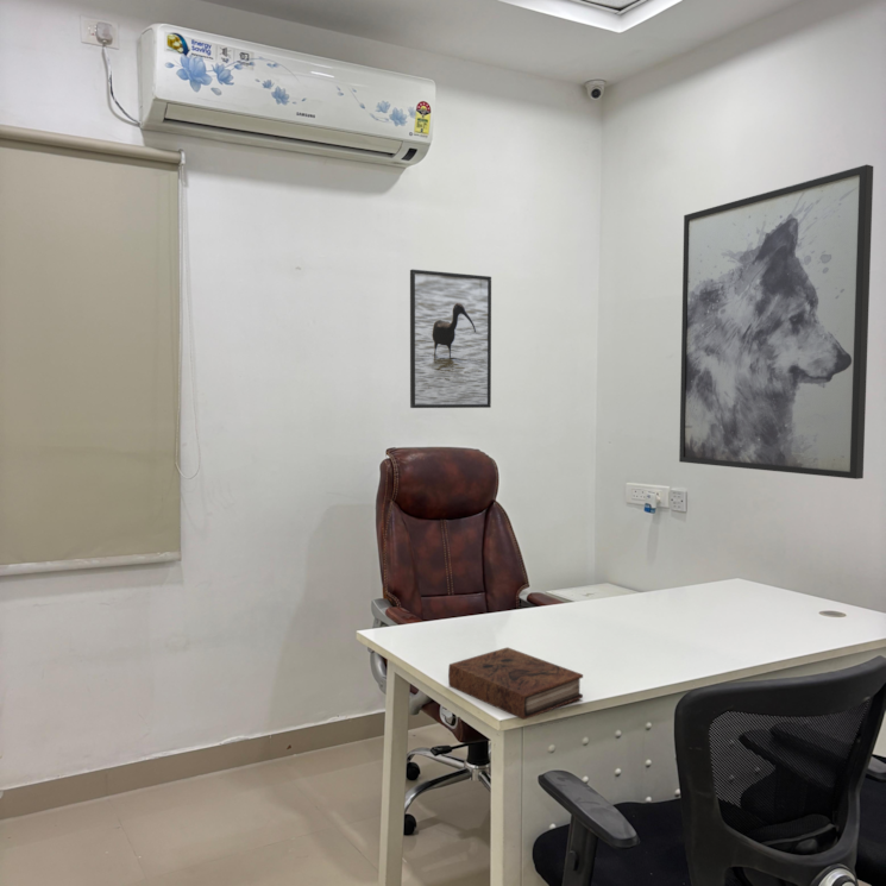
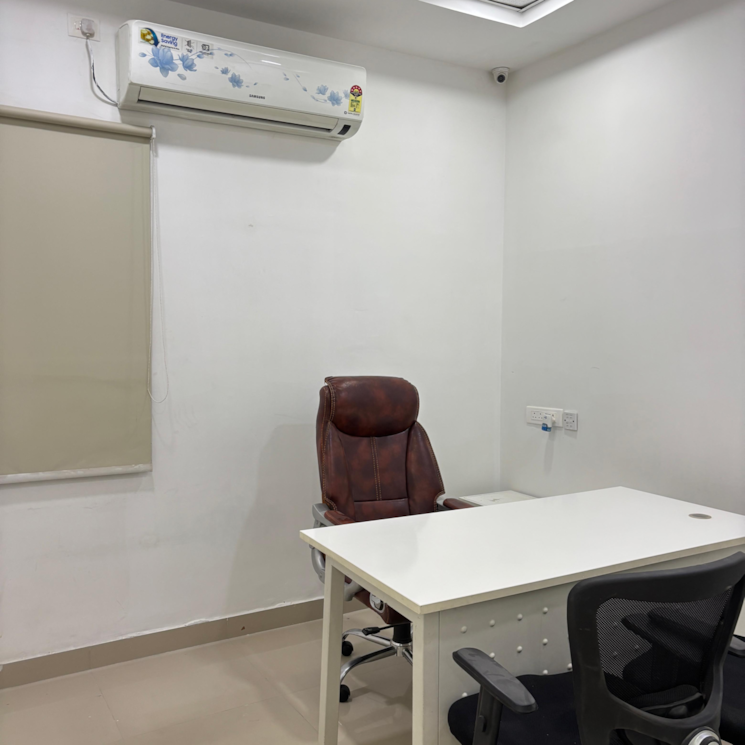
- wall art [678,163,874,480]
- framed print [409,269,492,409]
- book [447,646,584,721]
